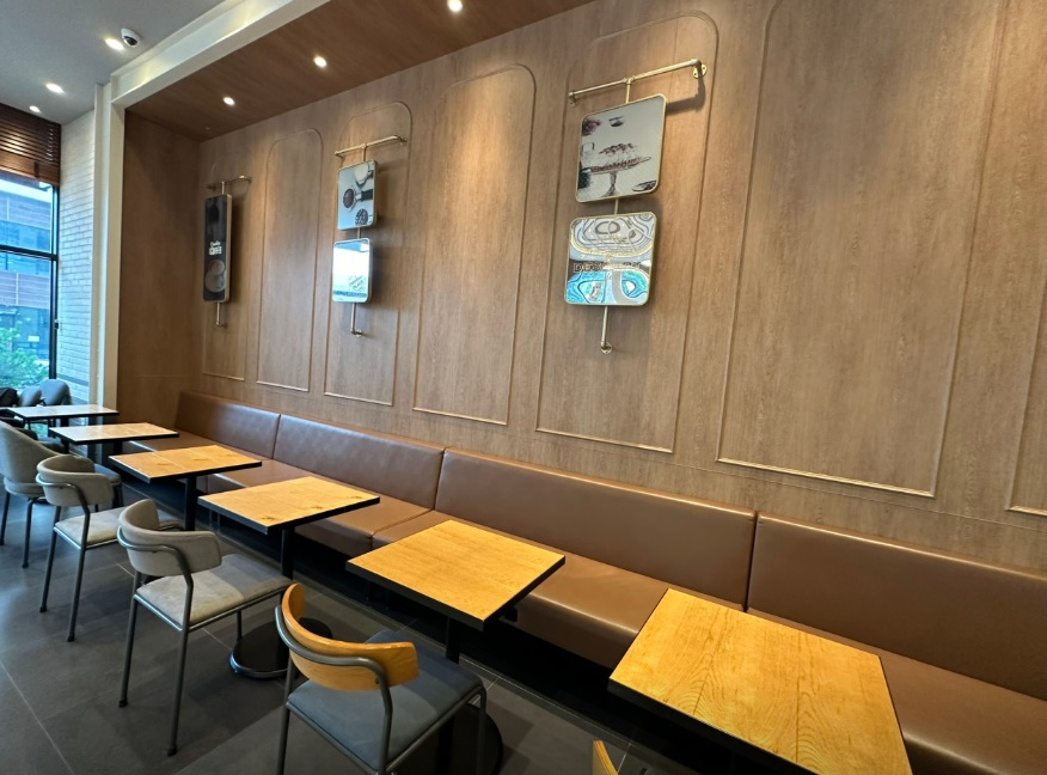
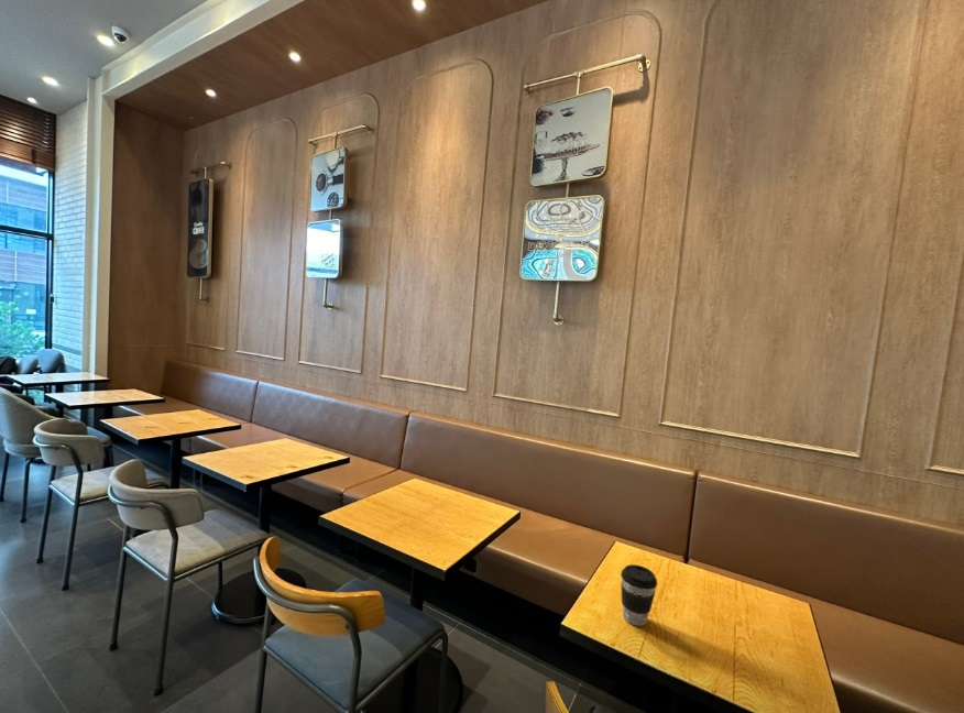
+ coffee cup [620,563,658,627]
